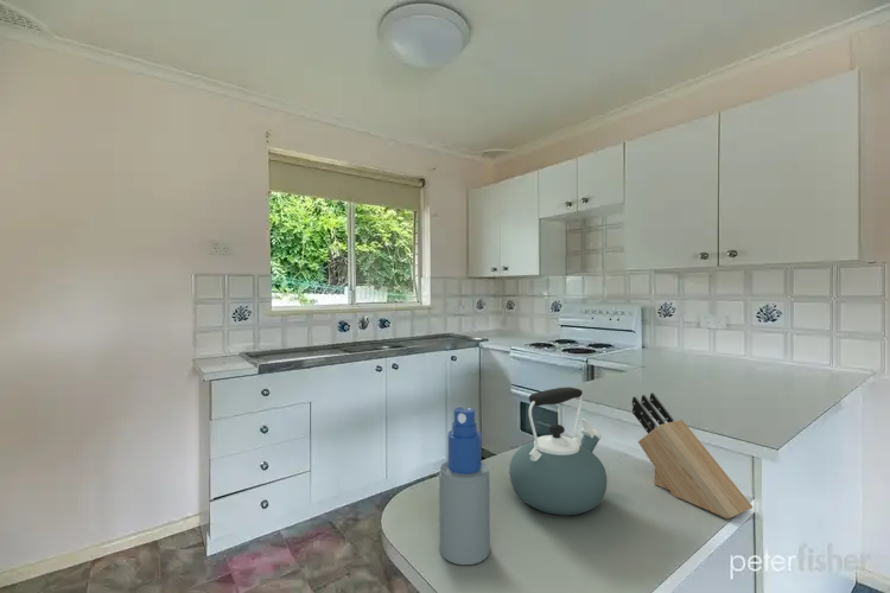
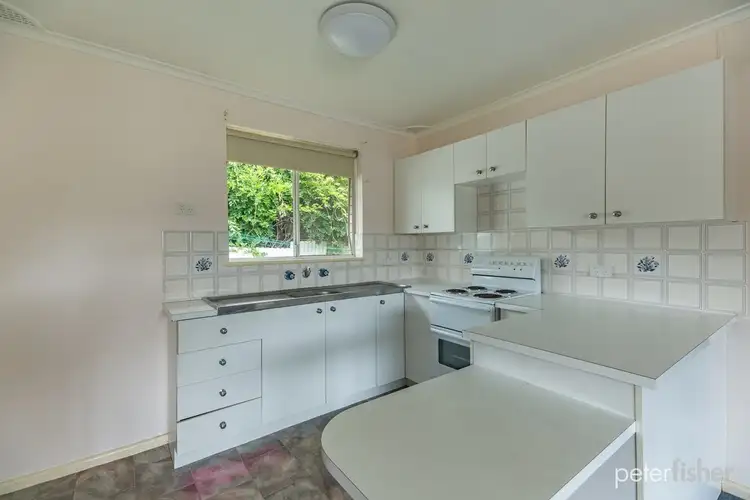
- kettle [508,387,608,516]
- spray bottle [438,407,491,566]
- knife block [631,391,754,519]
